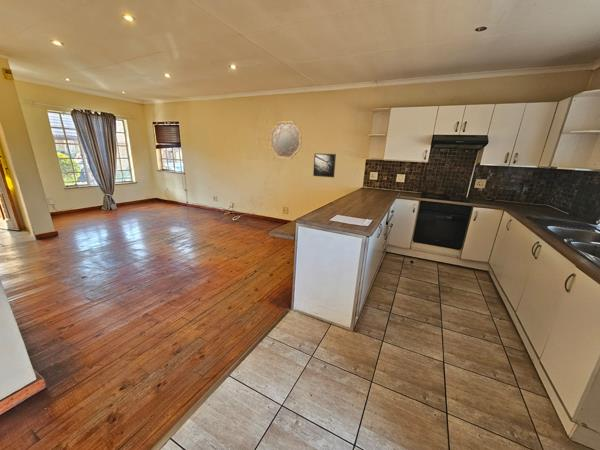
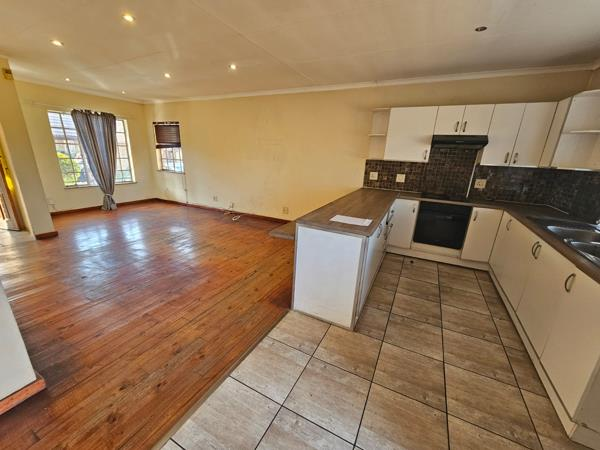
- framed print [312,153,337,178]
- home mirror [269,120,303,160]
